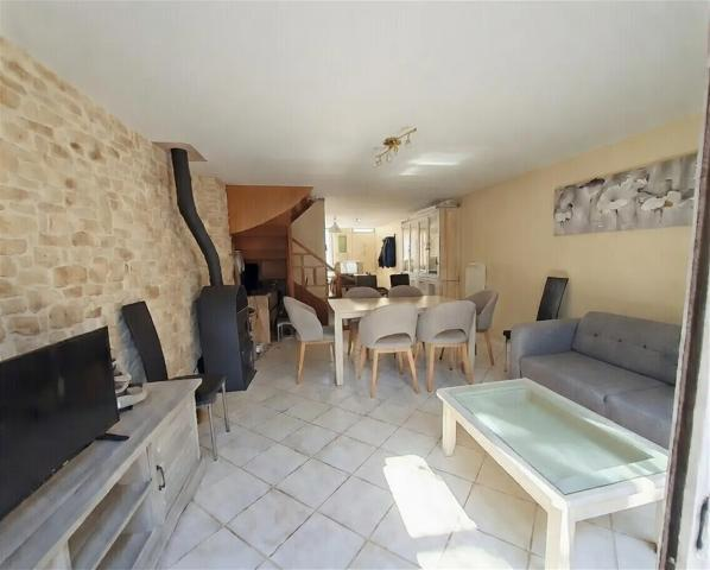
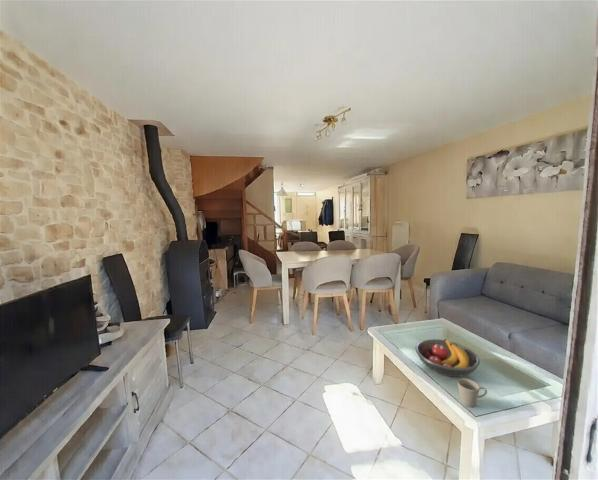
+ mug [457,377,488,408]
+ fruit bowl [414,338,481,378]
